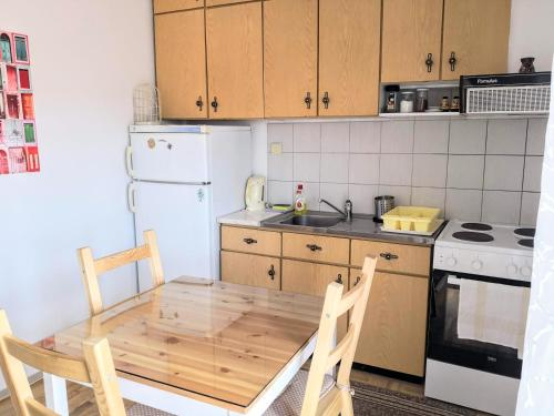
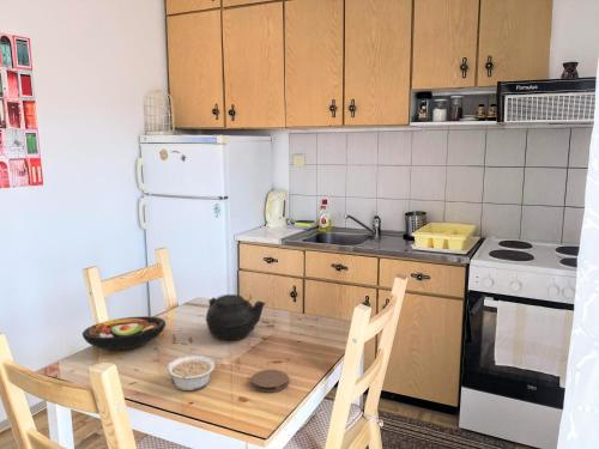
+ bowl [81,315,167,351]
+ legume [167,354,216,392]
+ coaster [250,369,290,393]
+ teapot [205,293,266,341]
